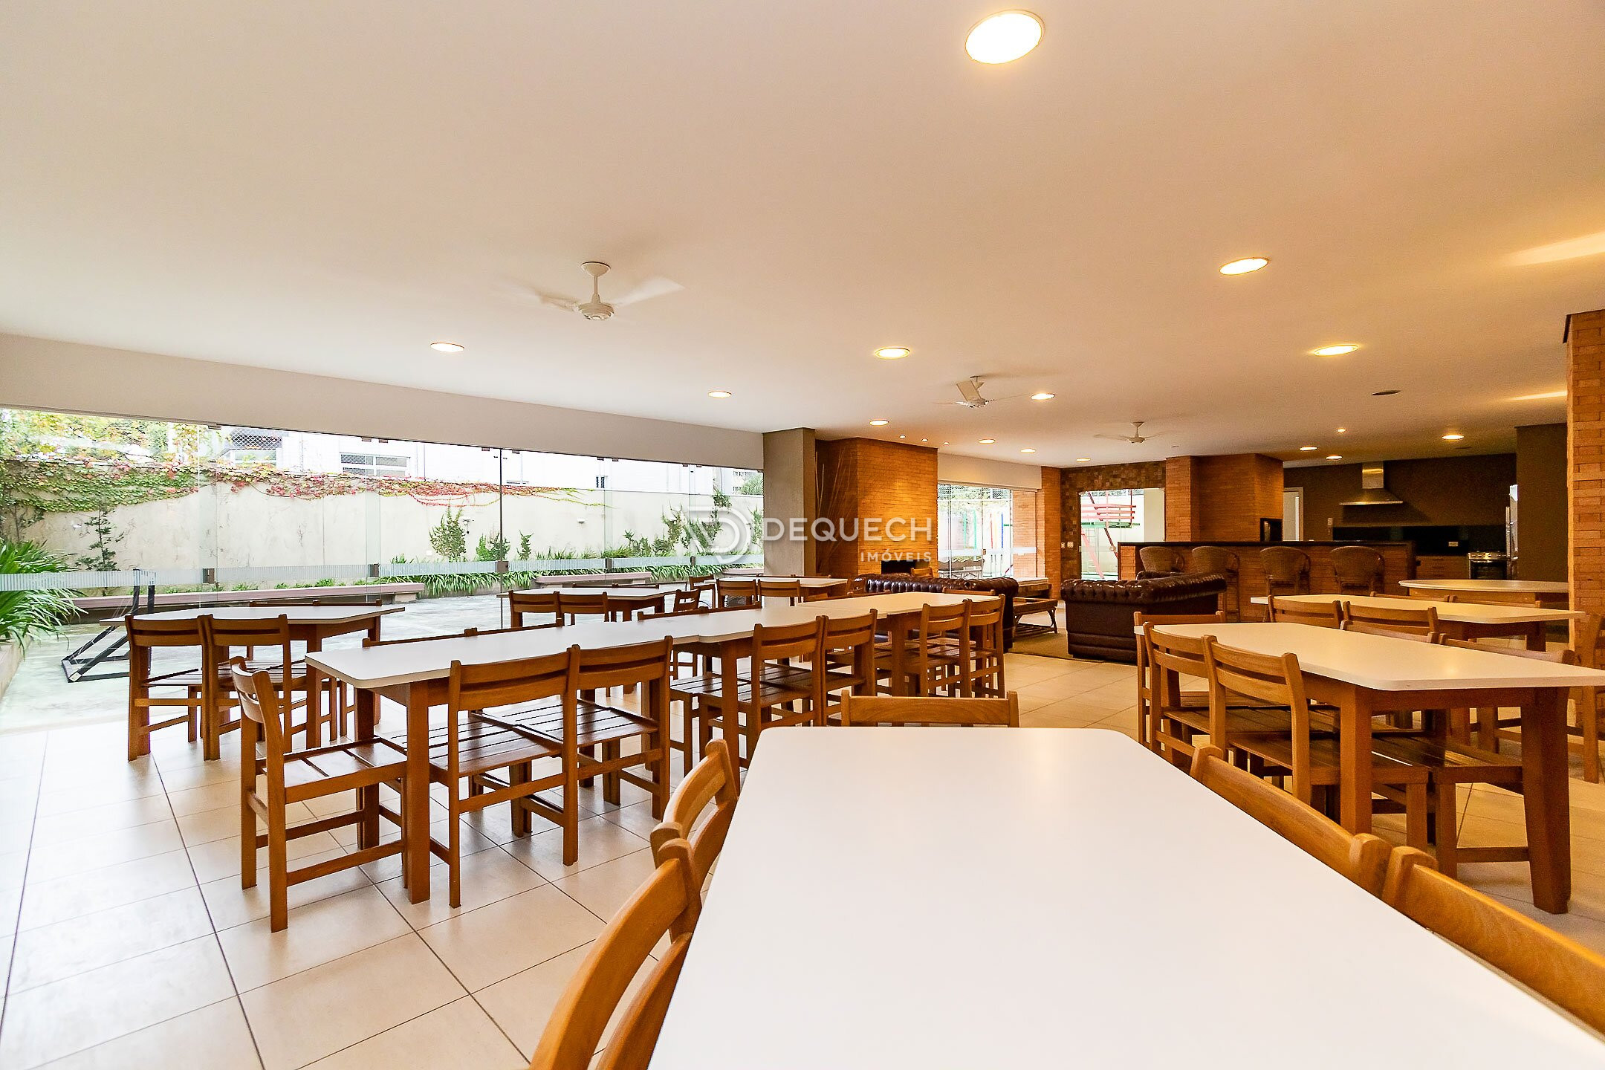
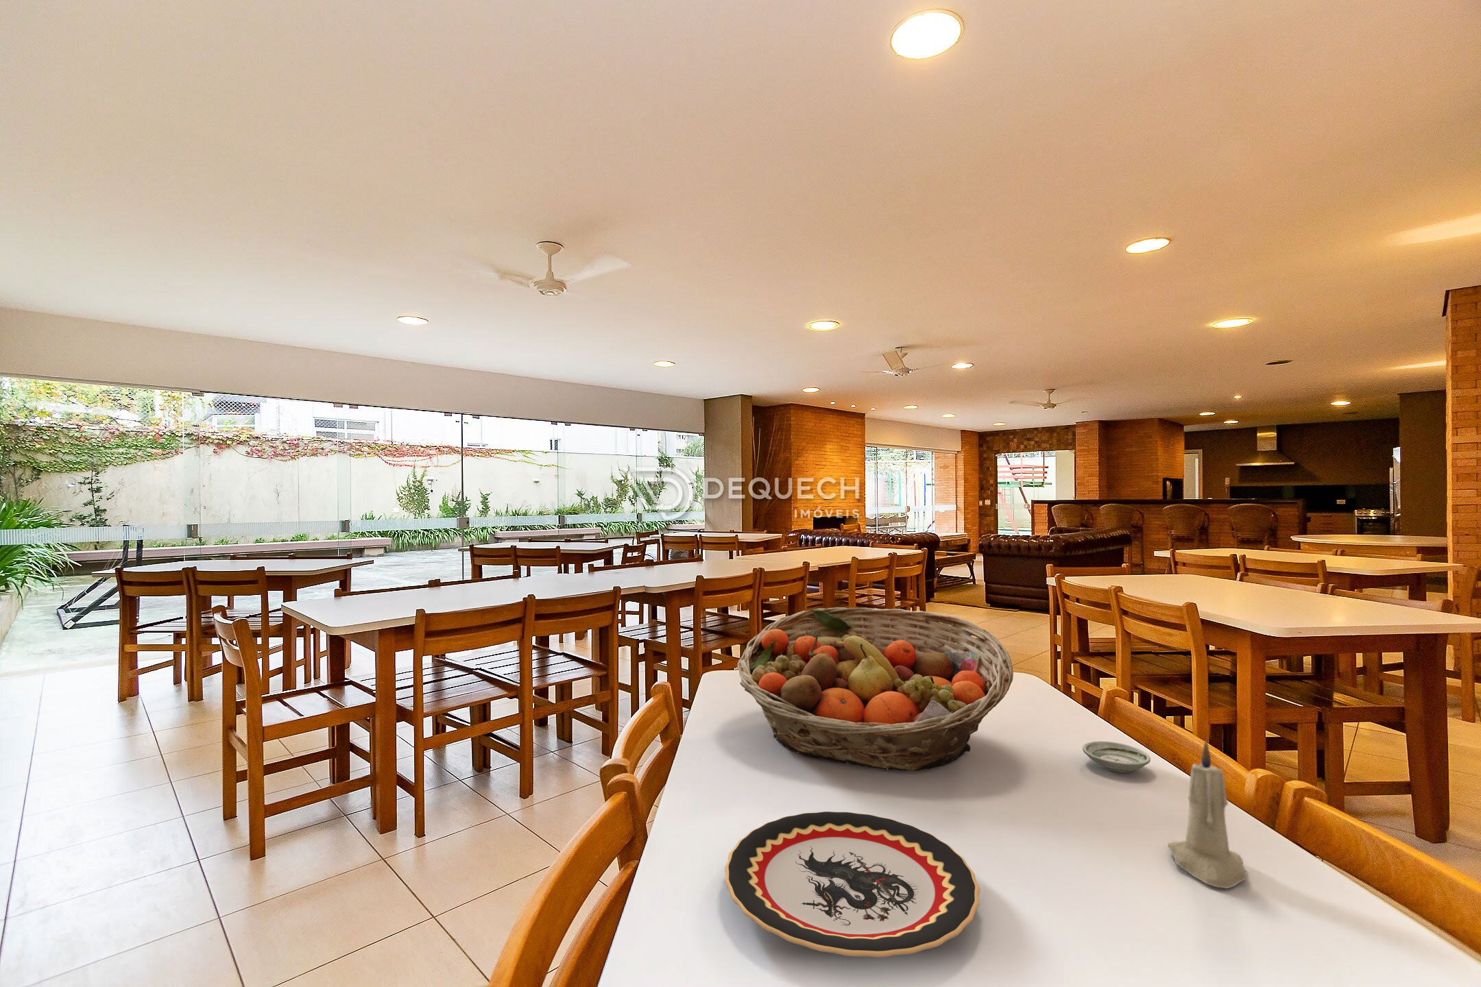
+ saucer [1082,740,1152,773]
+ candle [1167,739,1247,889]
+ plate [724,811,981,958]
+ fruit basket [736,607,1014,772]
